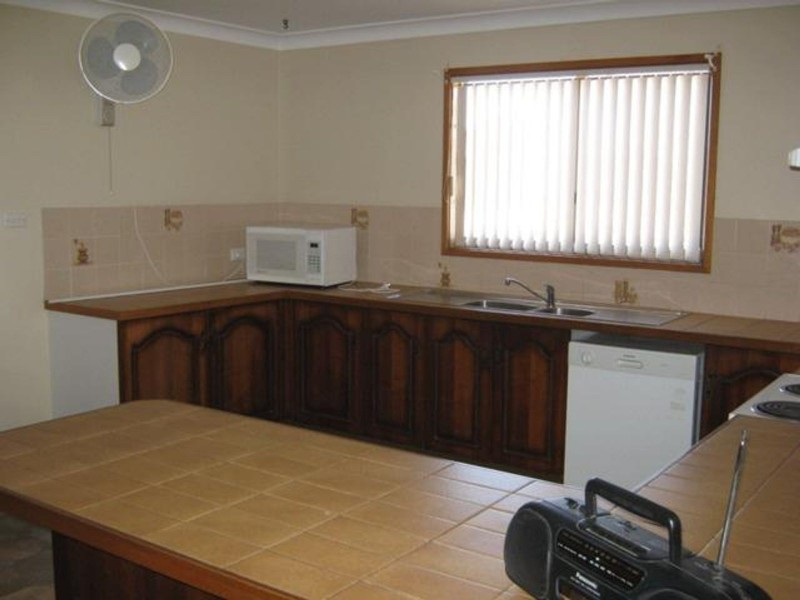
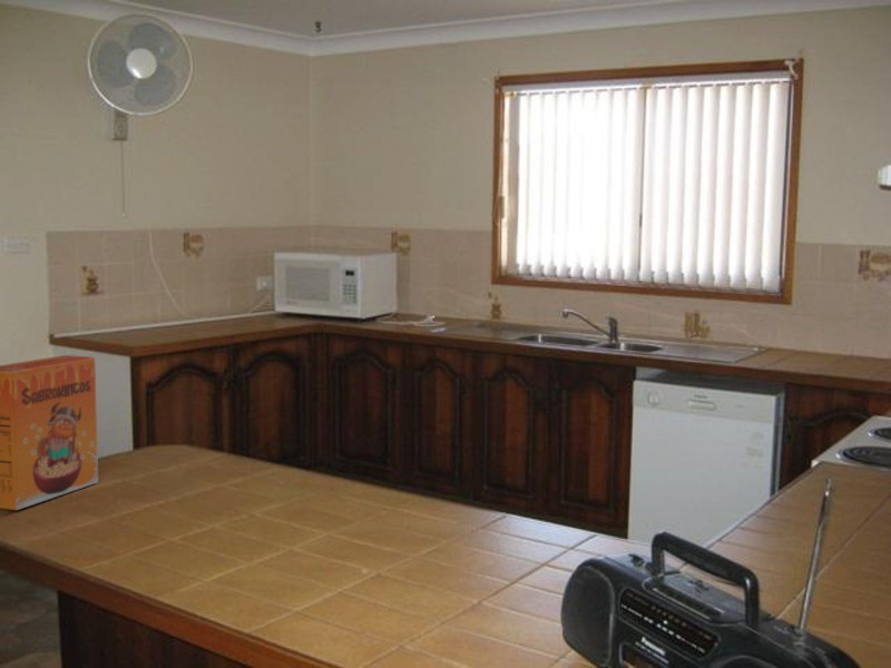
+ cereal box [0,354,99,511]
